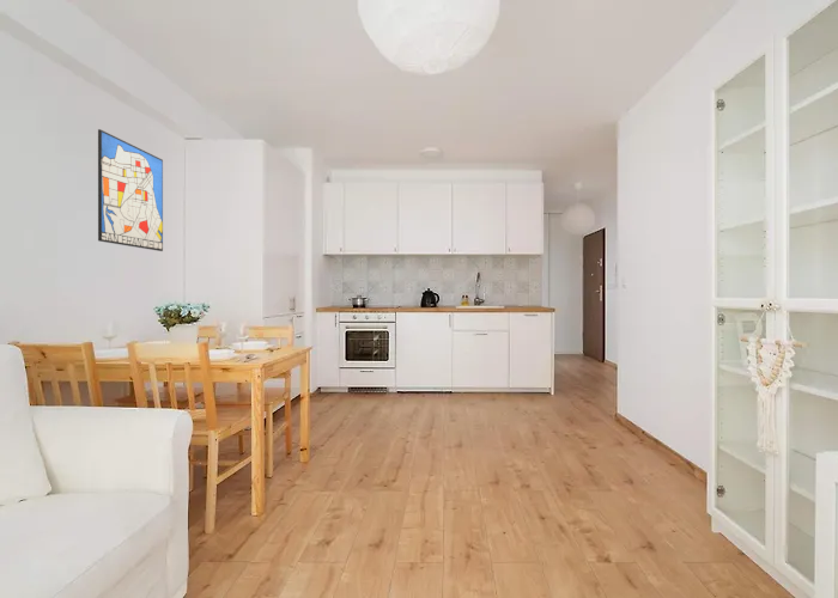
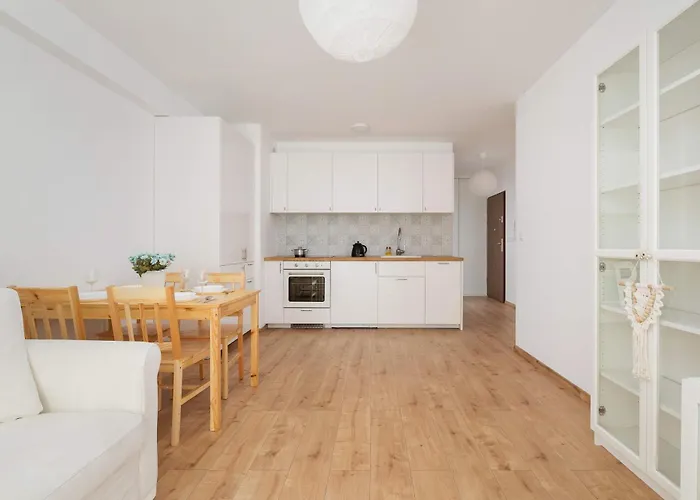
- wall art [97,128,164,252]
